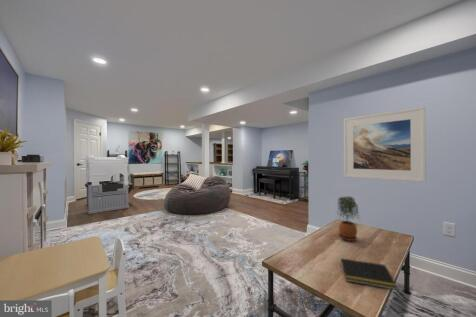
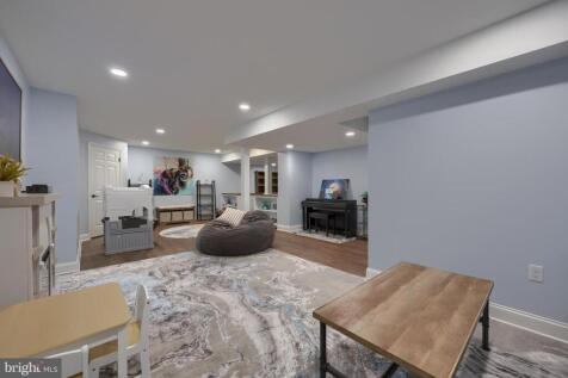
- notepad [339,257,399,291]
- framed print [343,106,427,183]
- potted plant [336,195,361,242]
